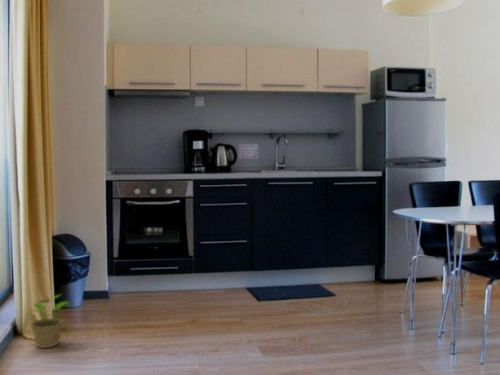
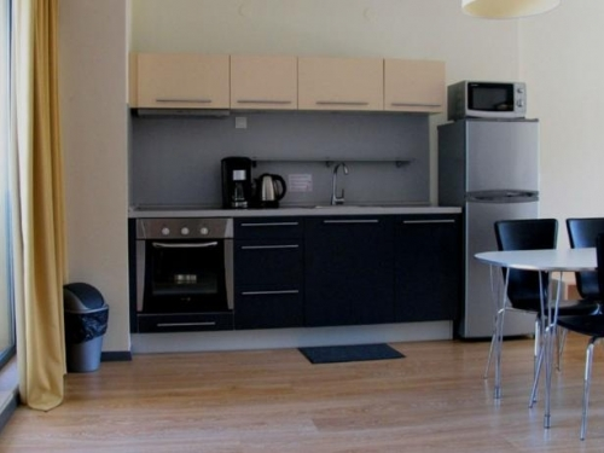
- potted plant [25,293,72,349]
